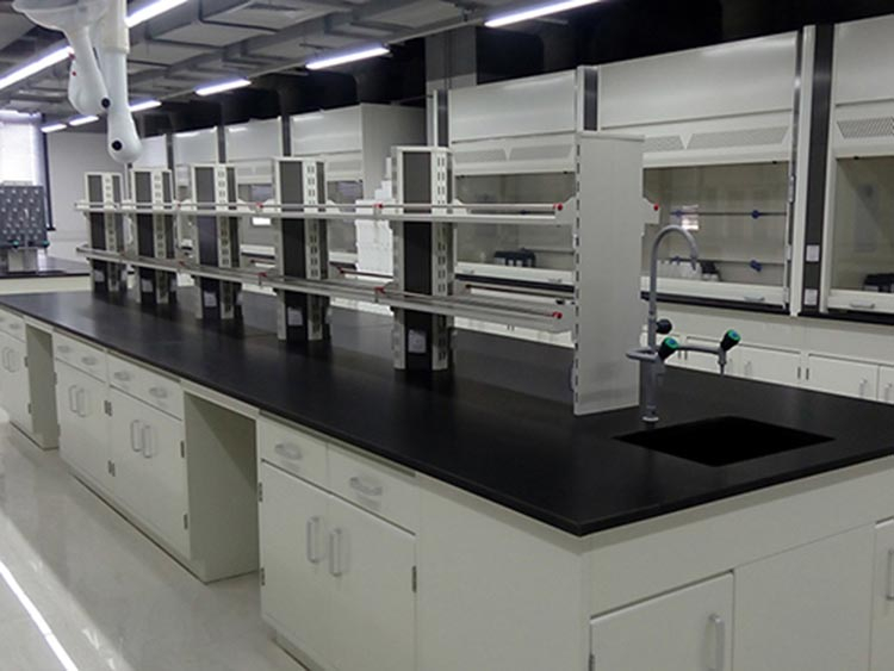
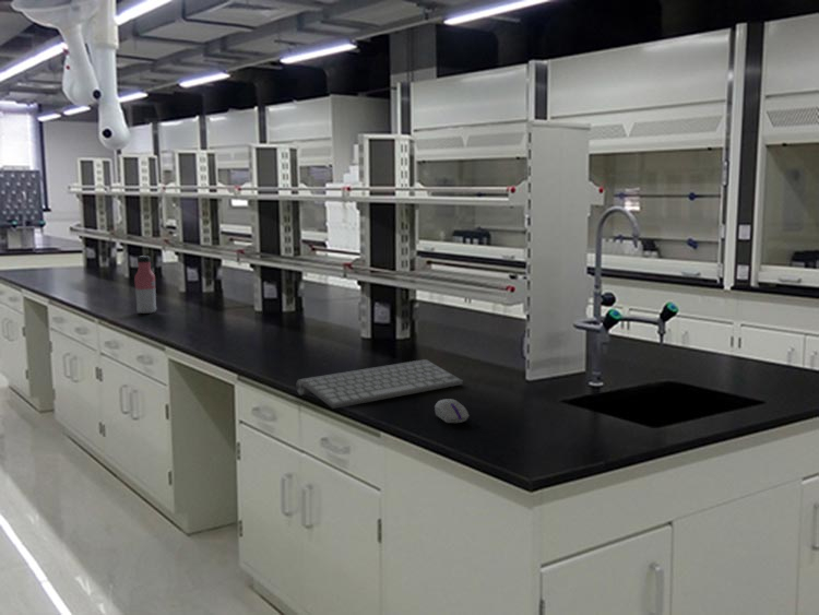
+ computer mouse [434,399,470,424]
+ water bottle [133,255,158,315]
+ computer keyboard [295,358,463,410]
